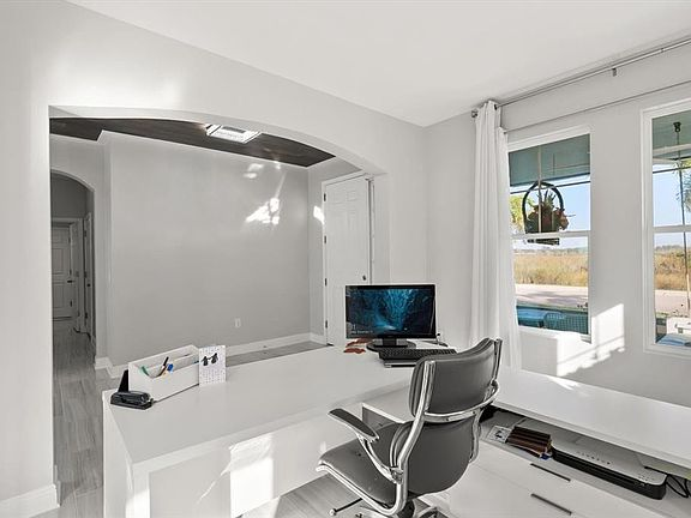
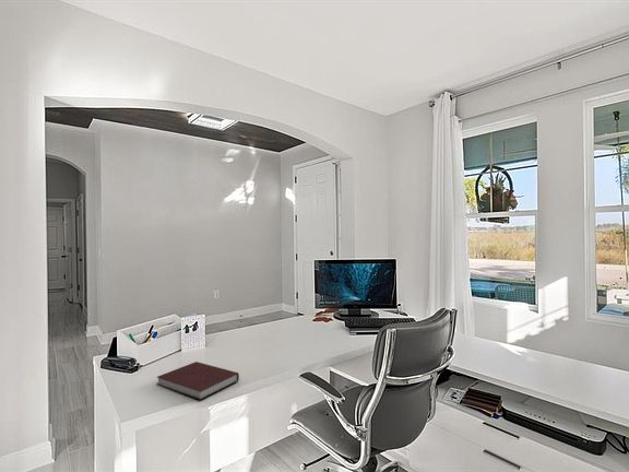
+ notebook [156,361,240,401]
